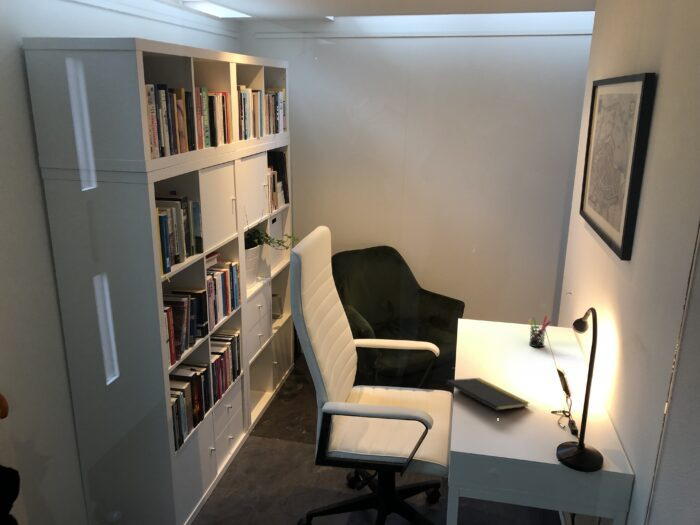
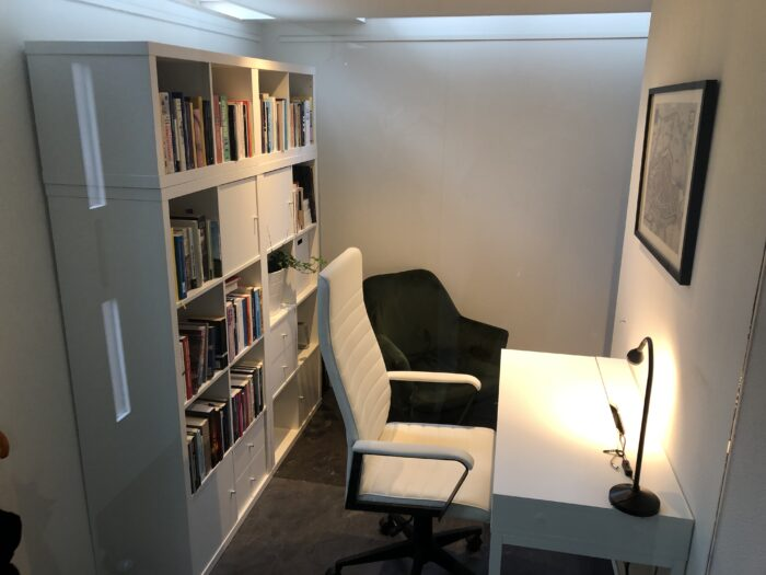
- pen holder [528,315,552,348]
- notepad [446,377,530,417]
